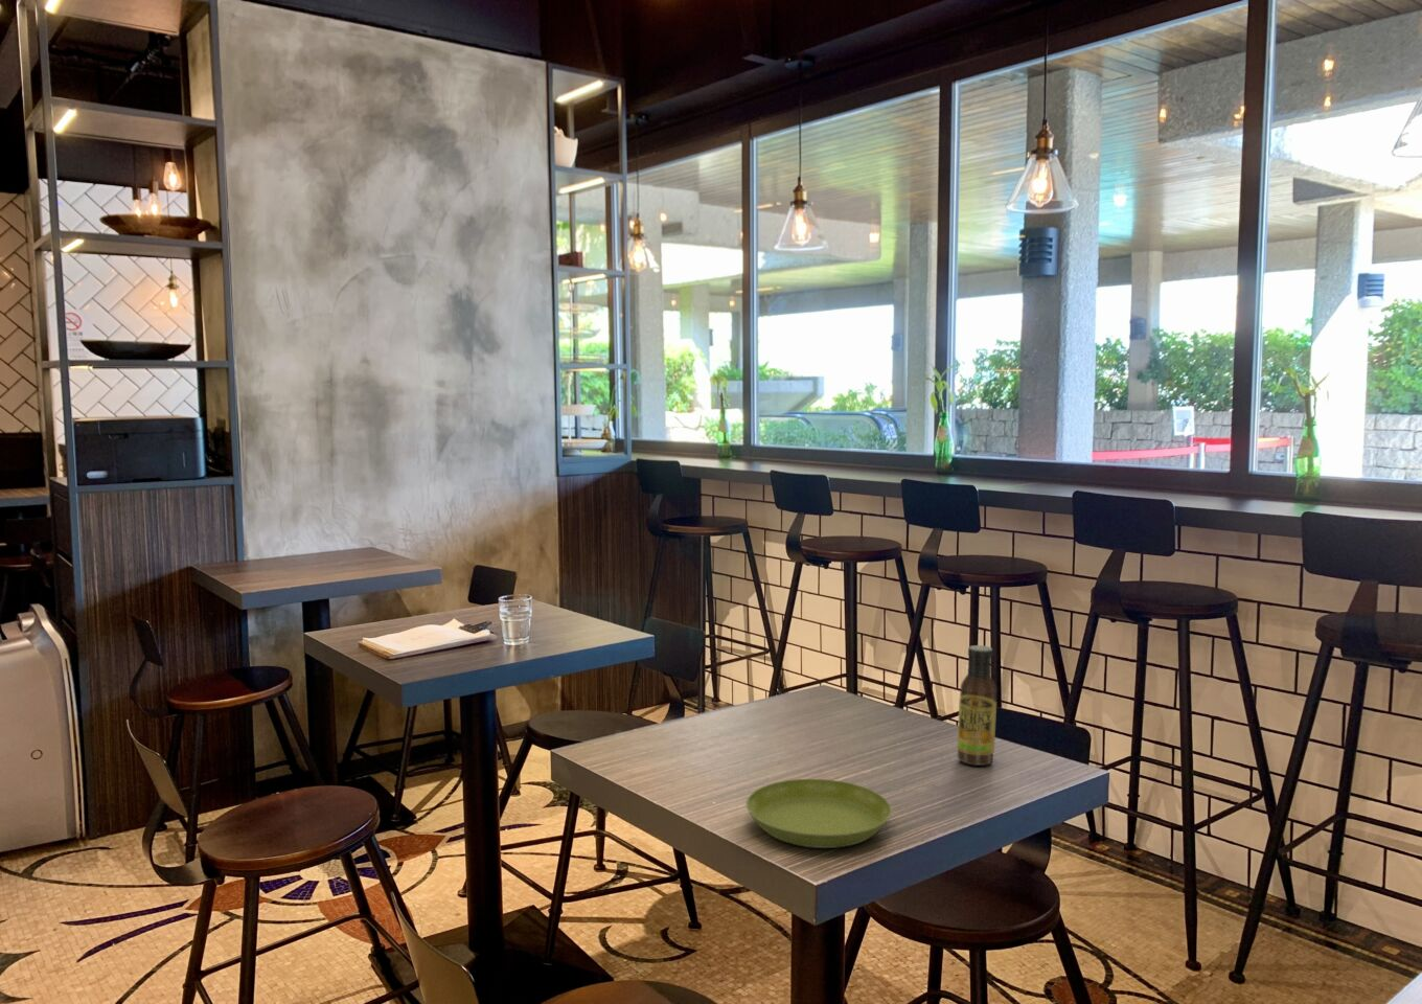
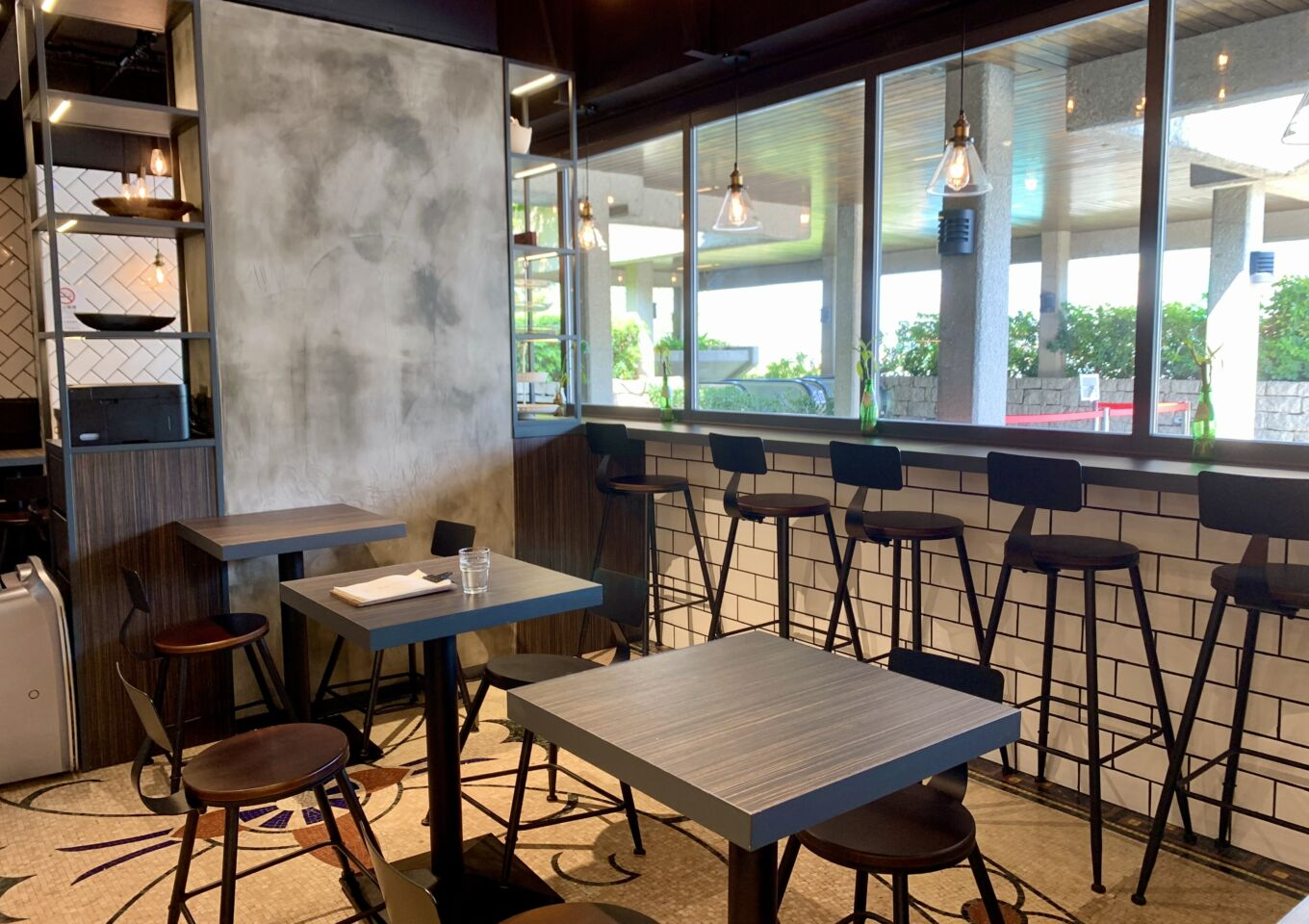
- sauce bottle [956,644,997,767]
- saucer [745,778,892,850]
